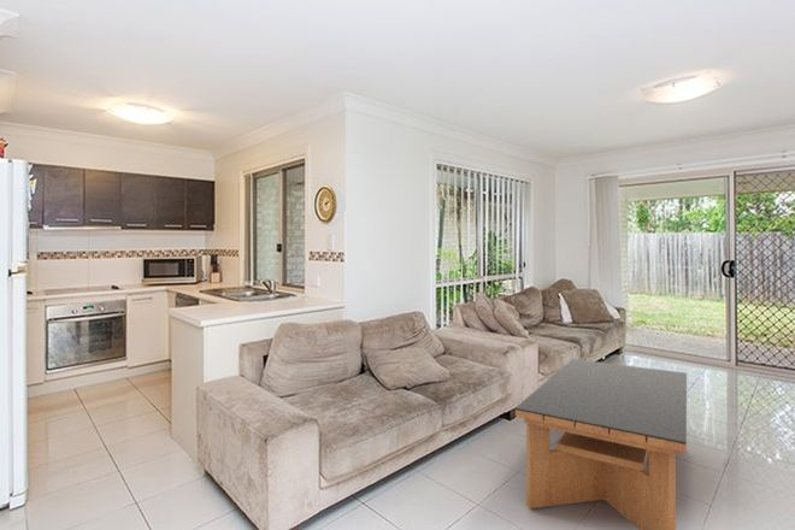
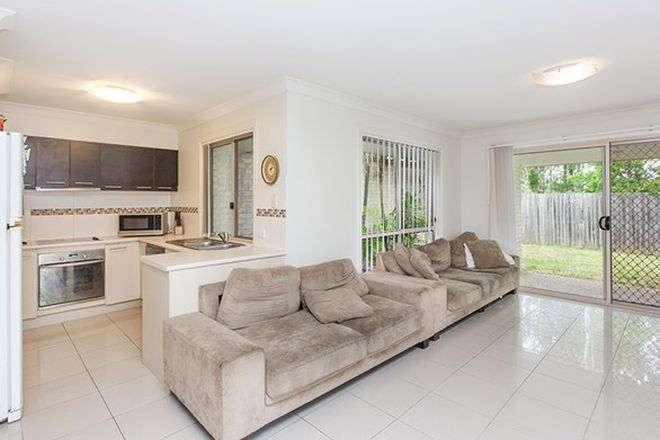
- coffee table [514,358,688,530]
